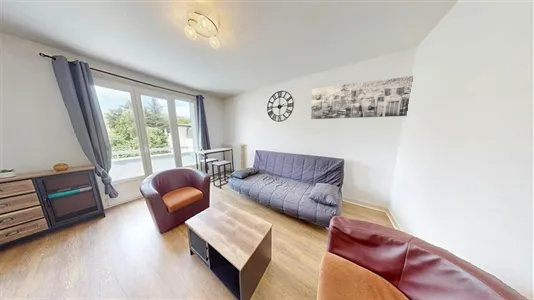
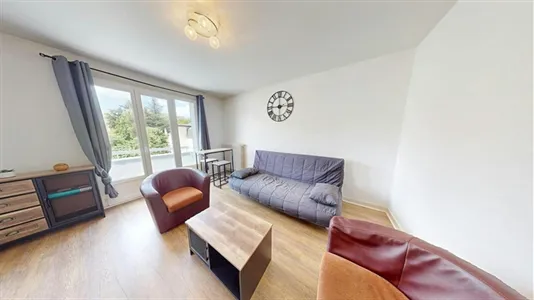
- wall art [310,74,415,120]
